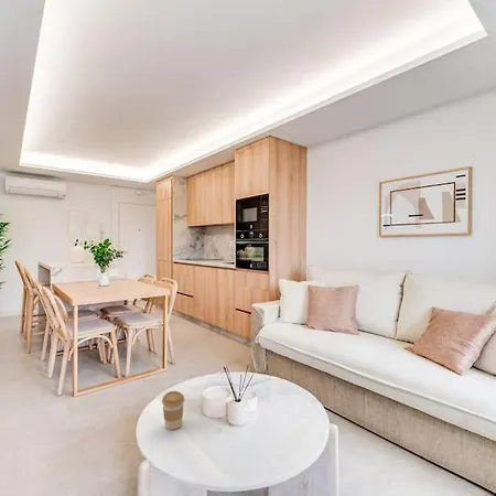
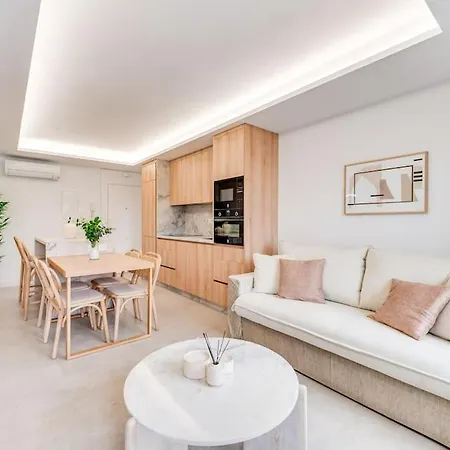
- coffee cup [161,390,185,431]
